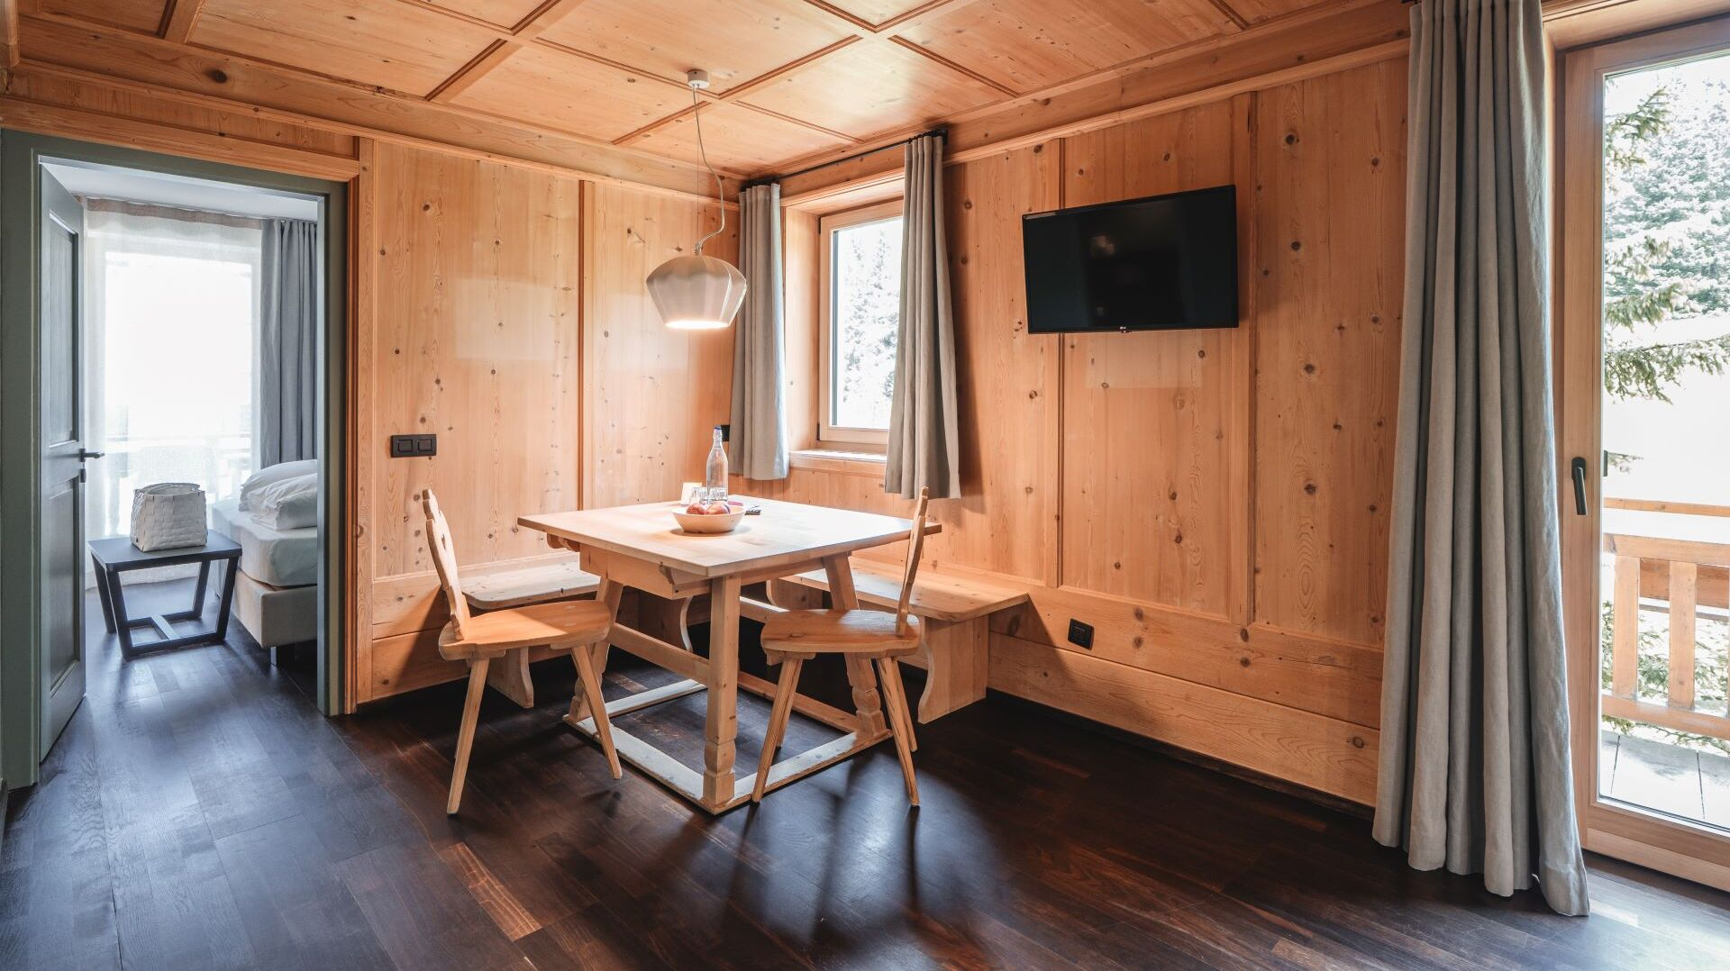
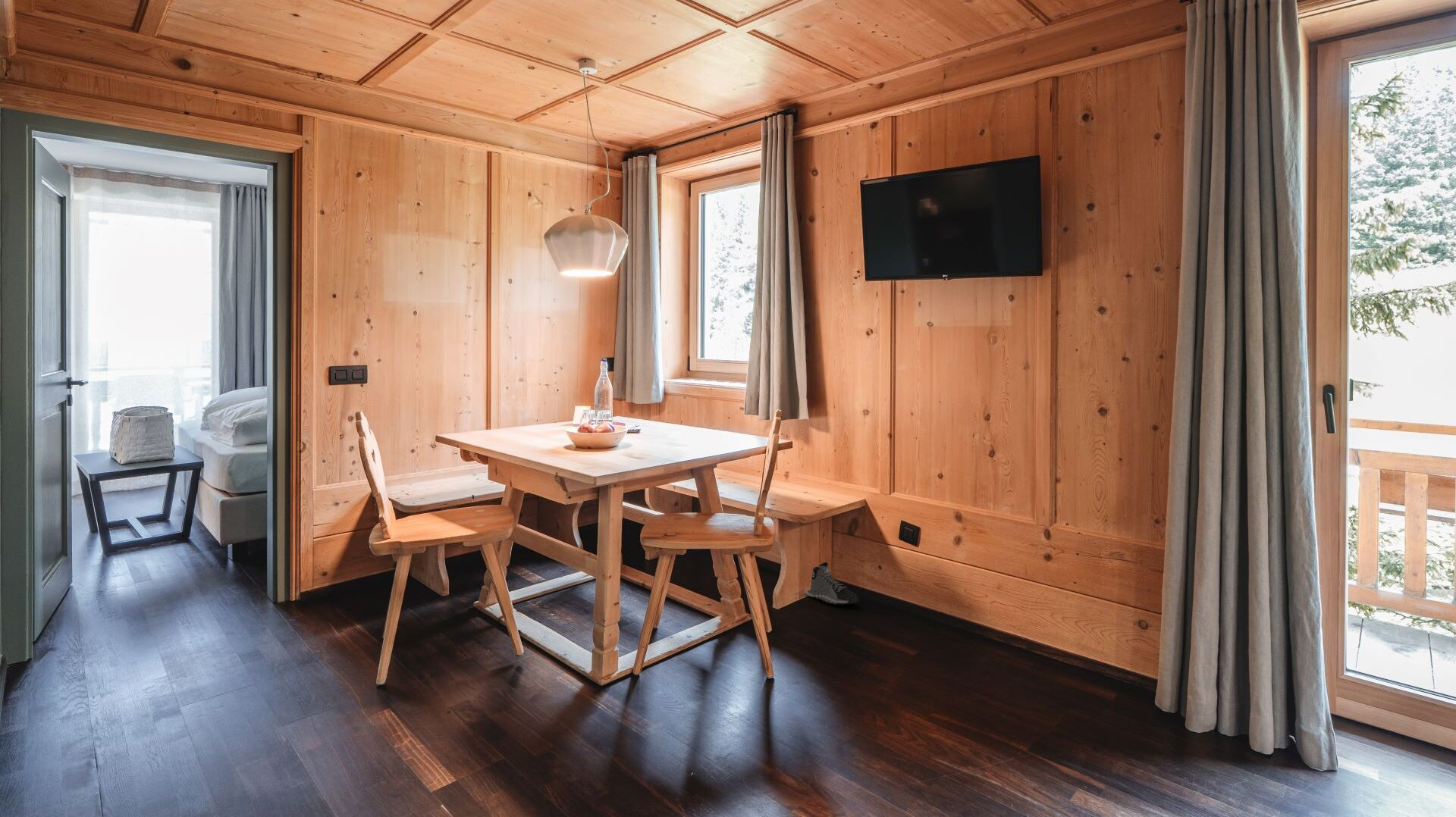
+ sneaker [805,562,859,606]
